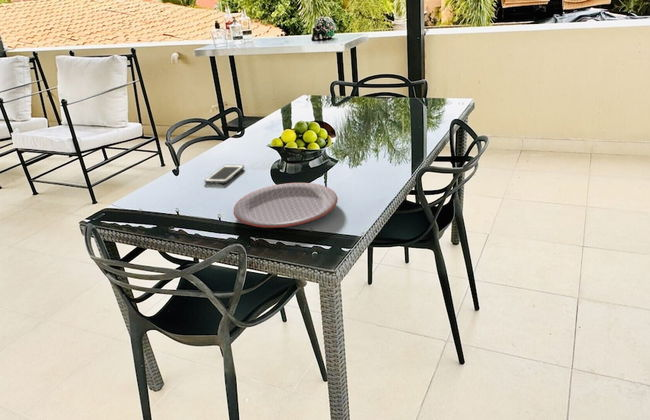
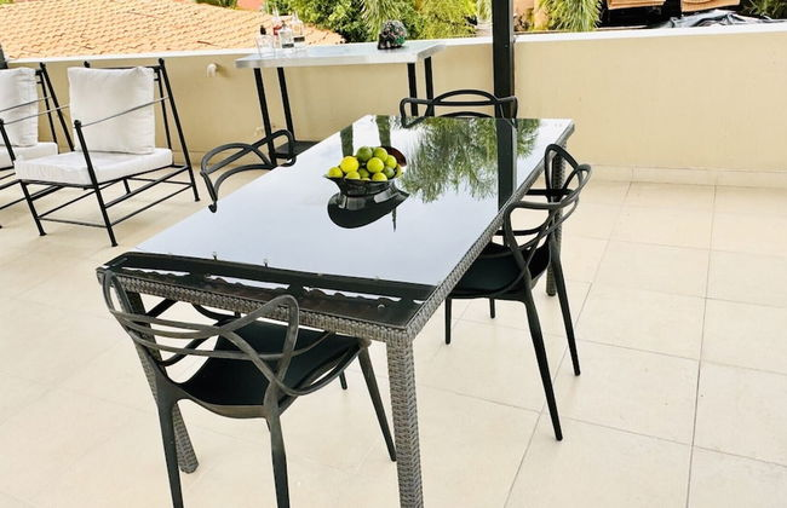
- plate [233,182,339,229]
- cell phone [204,164,245,185]
